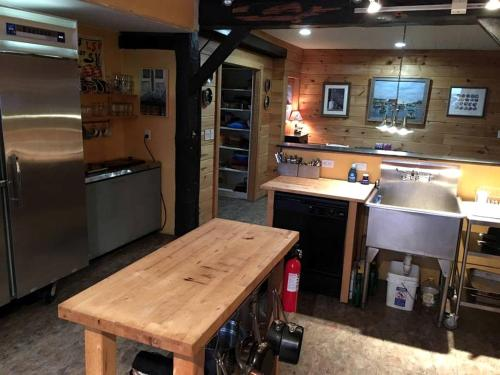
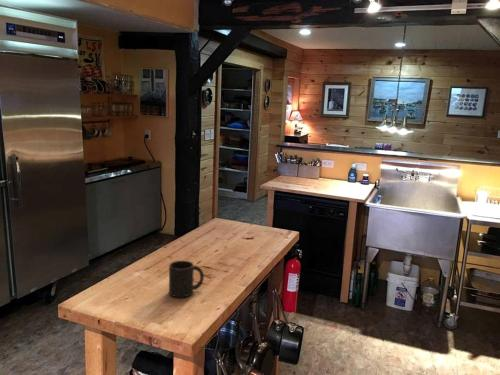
+ mug [168,260,205,299]
